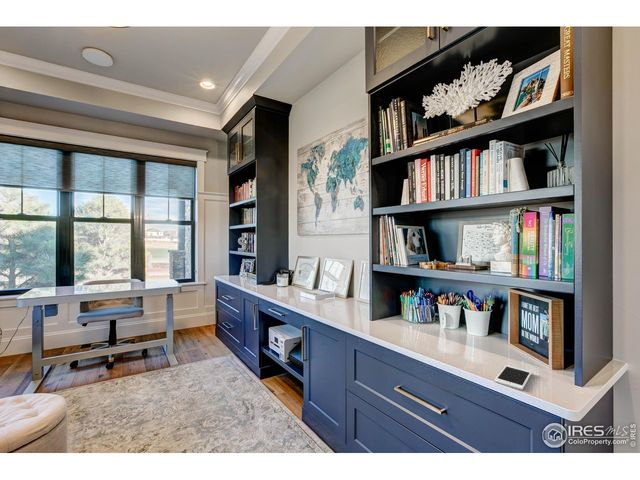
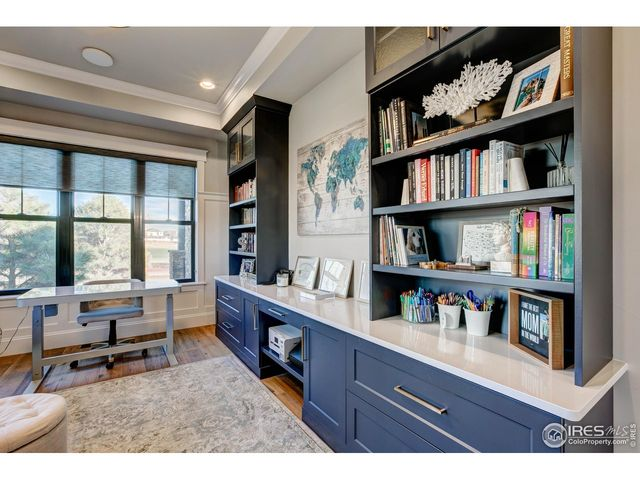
- cell phone [493,364,533,391]
